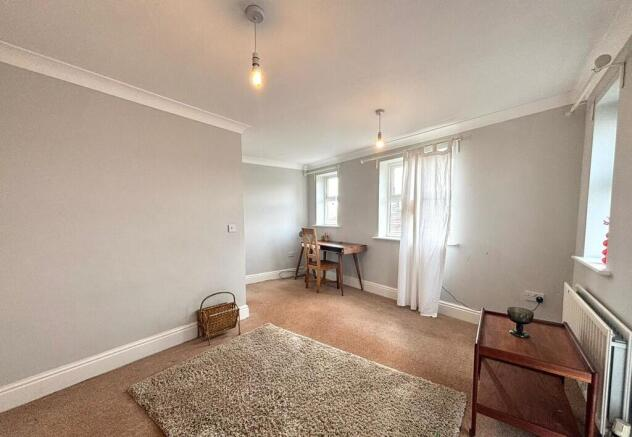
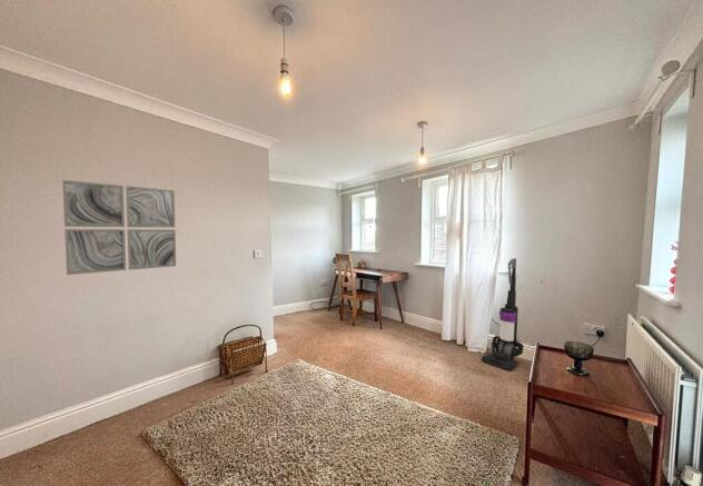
+ vacuum cleaner [481,257,525,373]
+ wall art [61,179,177,276]
